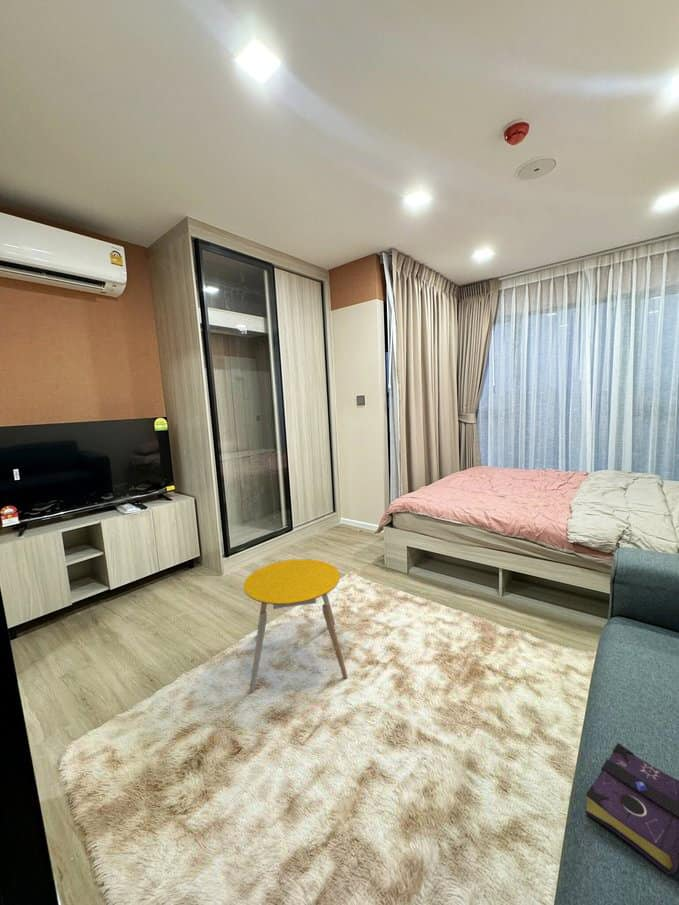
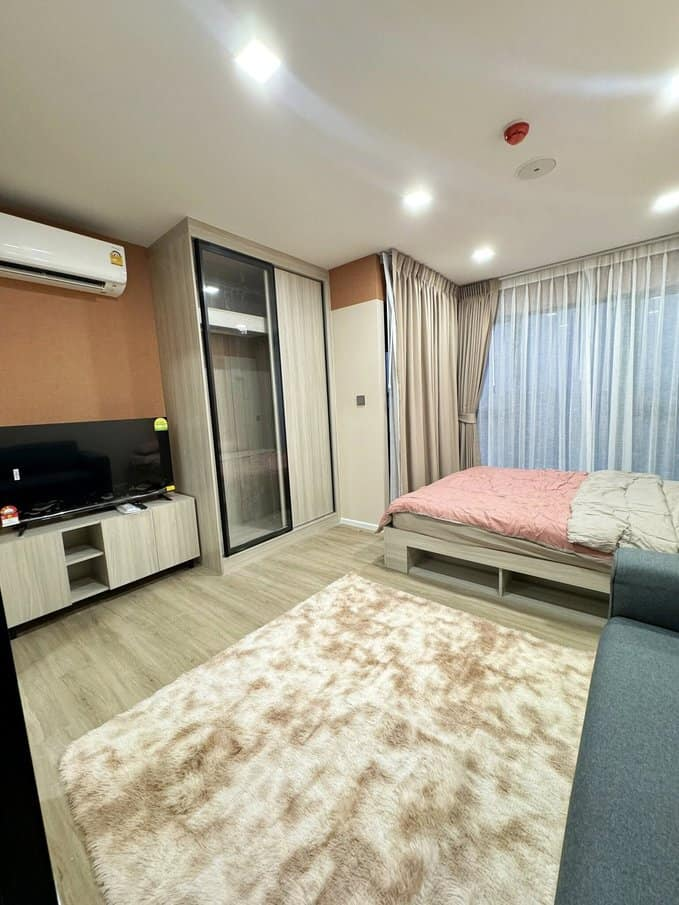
- stool [243,558,349,694]
- book [584,742,679,876]
